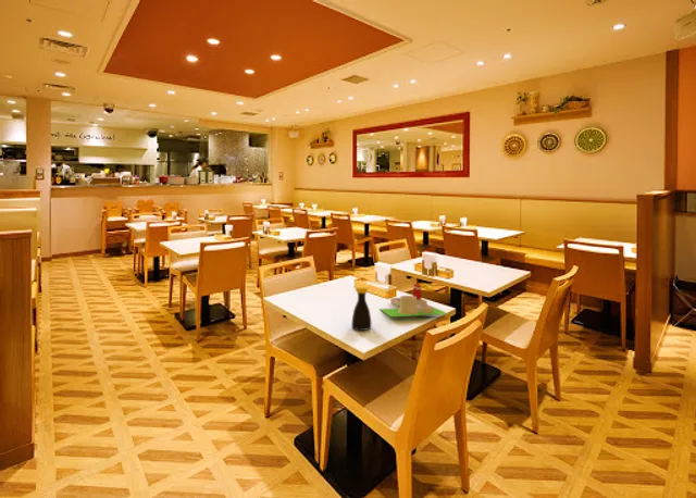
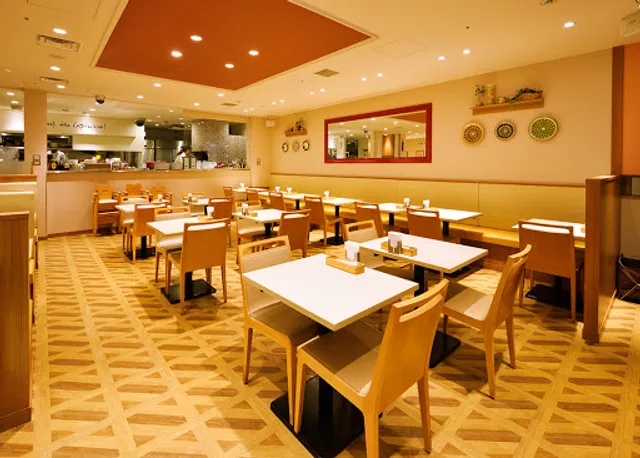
- bottle [351,286,372,332]
- architectural model [378,283,450,318]
